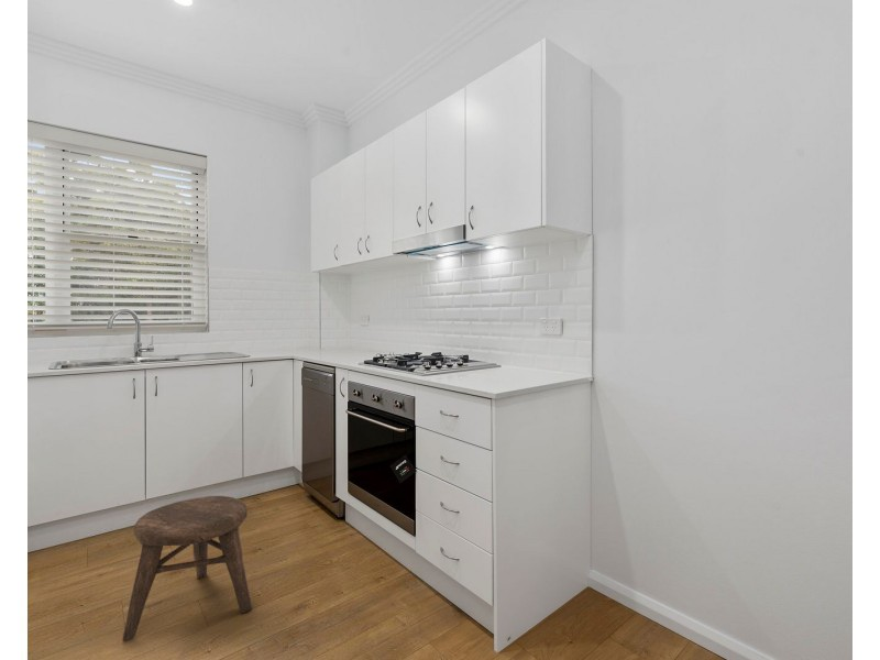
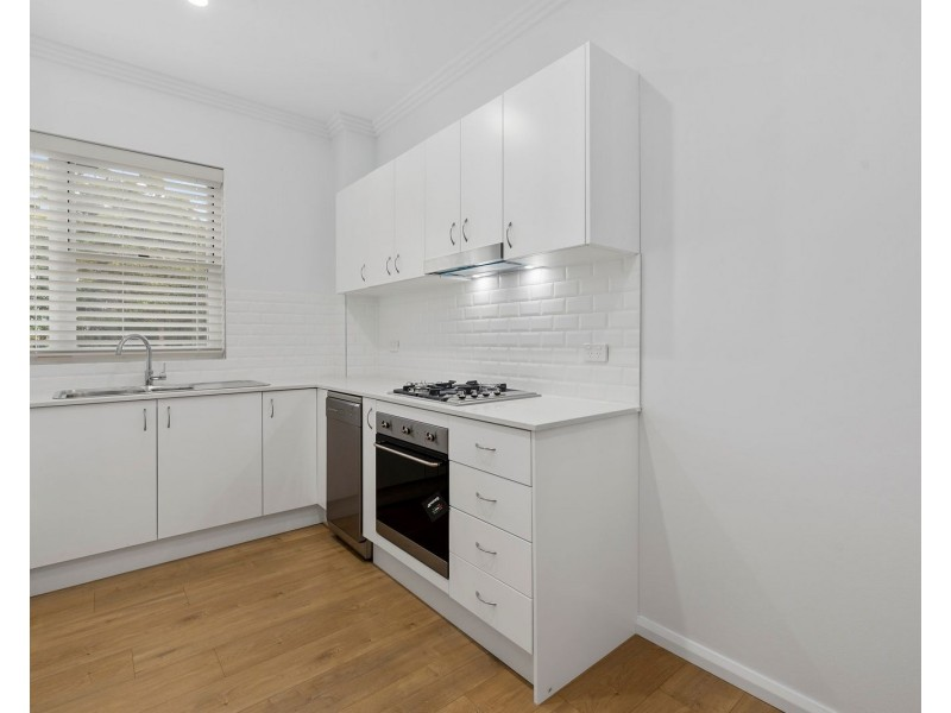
- stool [122,495,253,644]
